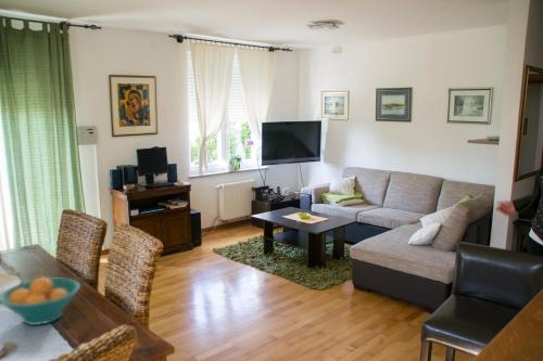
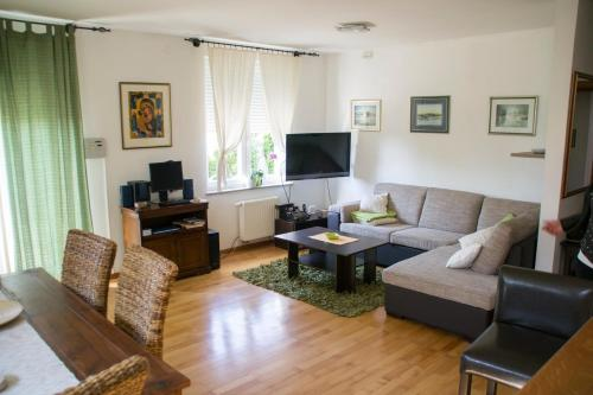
- fruit bowl [0,276,81,326]
